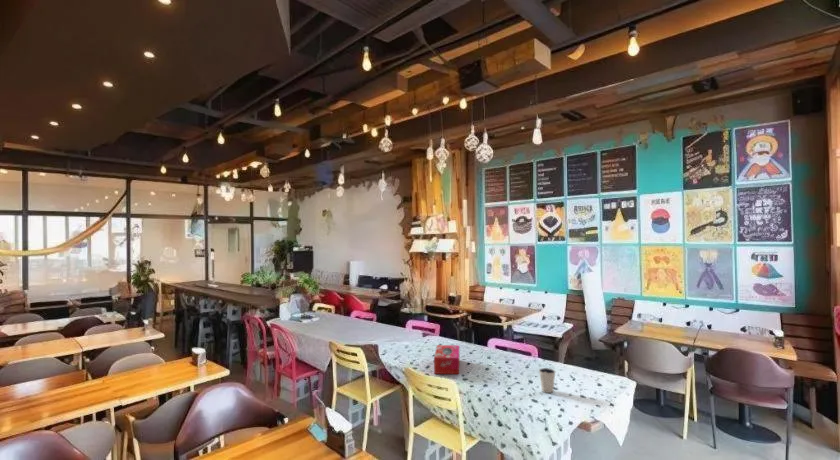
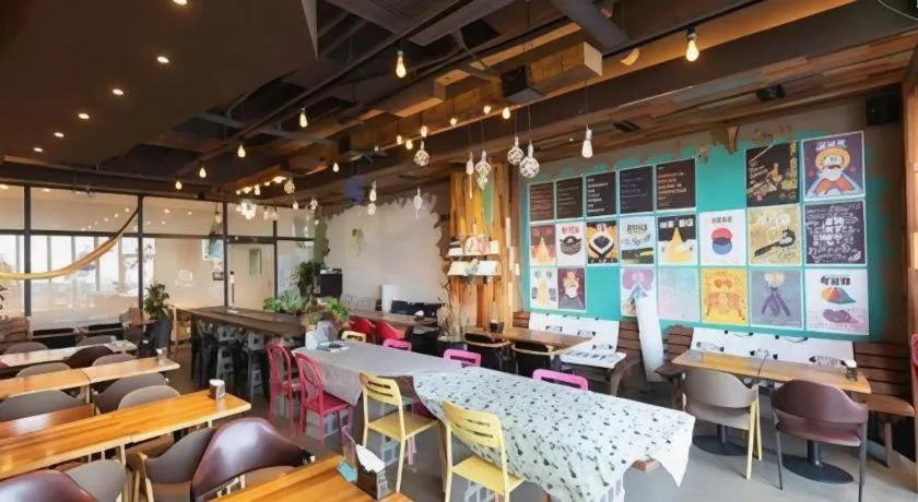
- tissue box [433,344,460,375]
- dixie cup [538,367,556,394]
